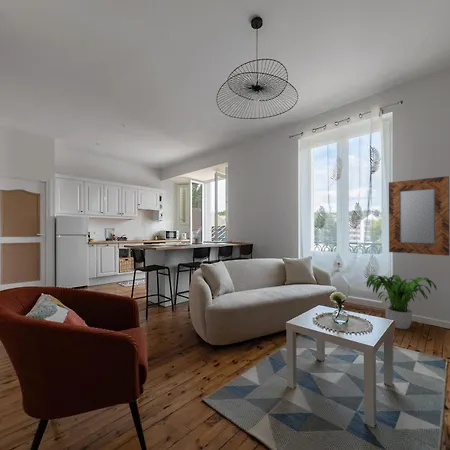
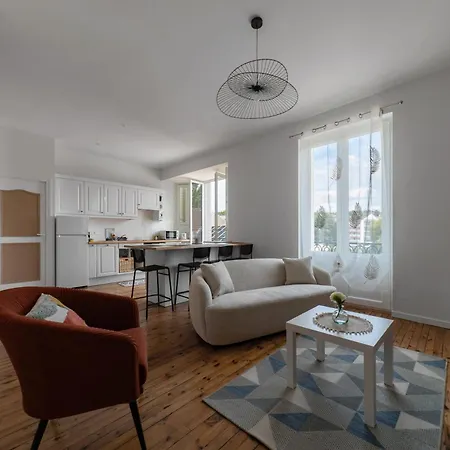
- home mirror [388,175,450,257]
- potted plant [366,274,438,330]
